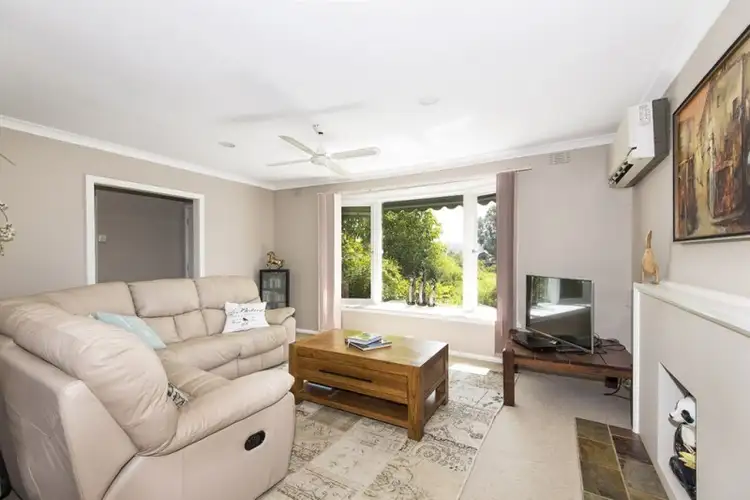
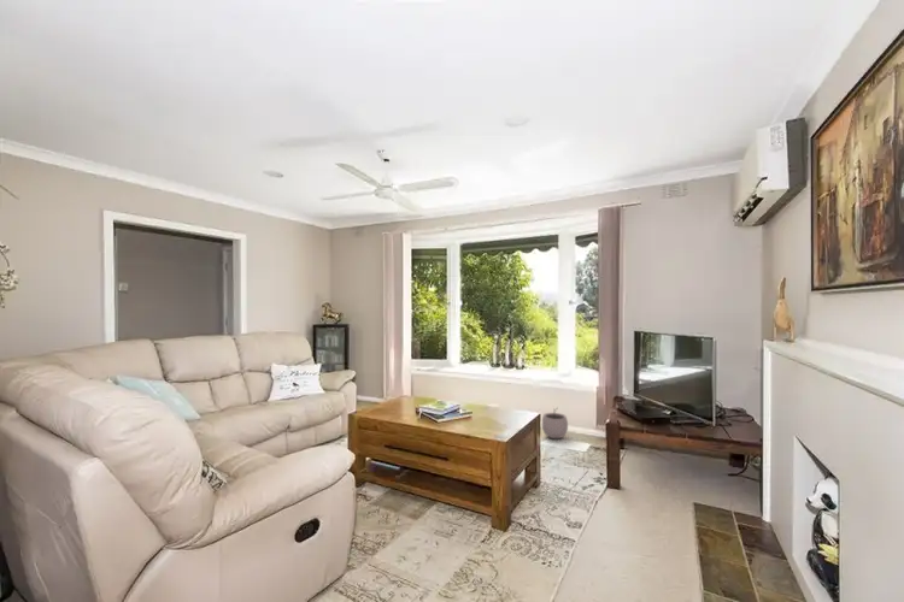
+ plant pot [541,406,569,439]
